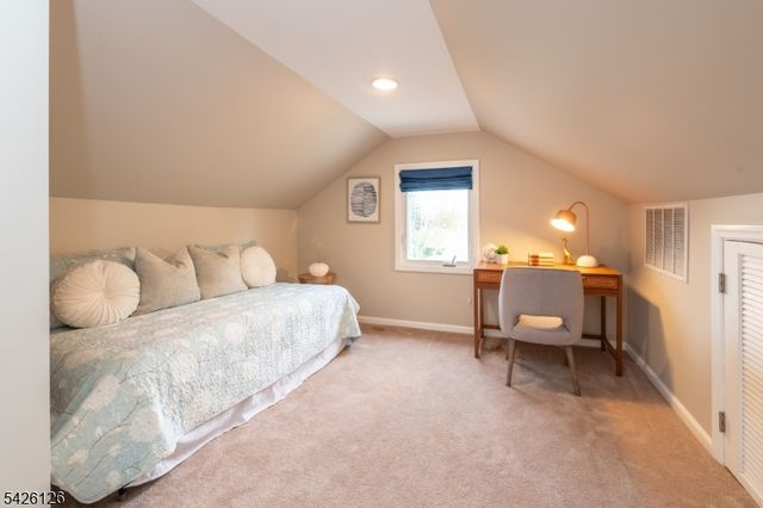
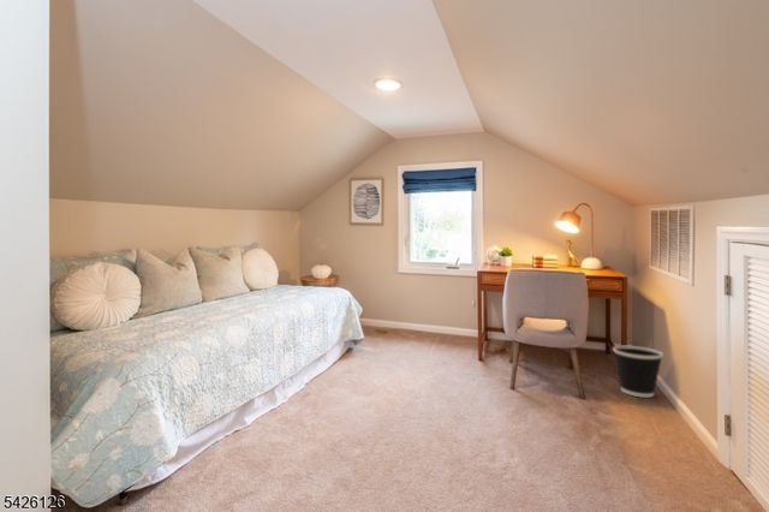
+ wastebasket [612,345,664,398]
